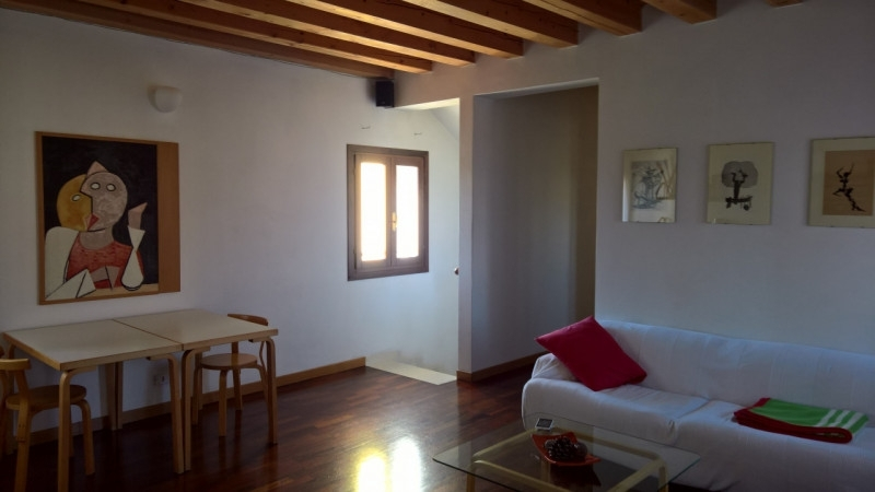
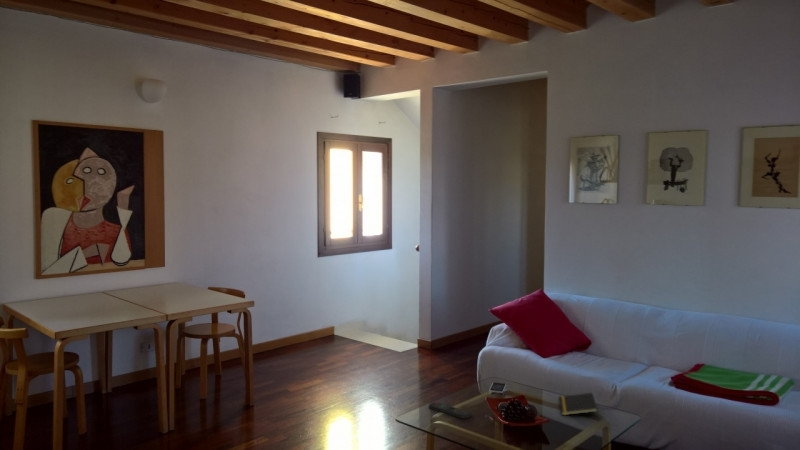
+ notepad [558,392,599,416]
+ remote control [428,401,472,420]
